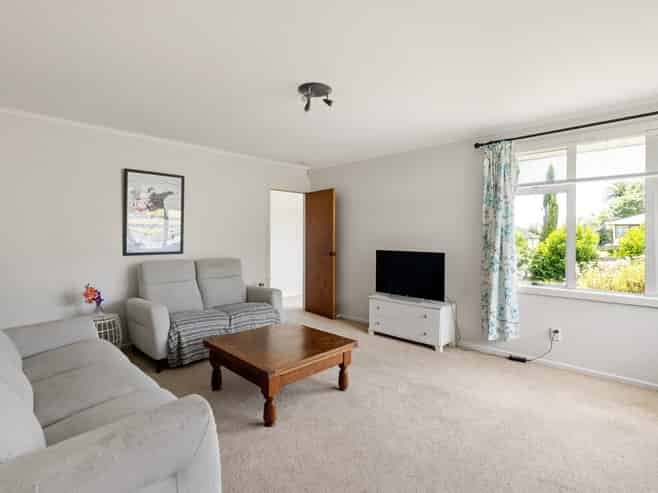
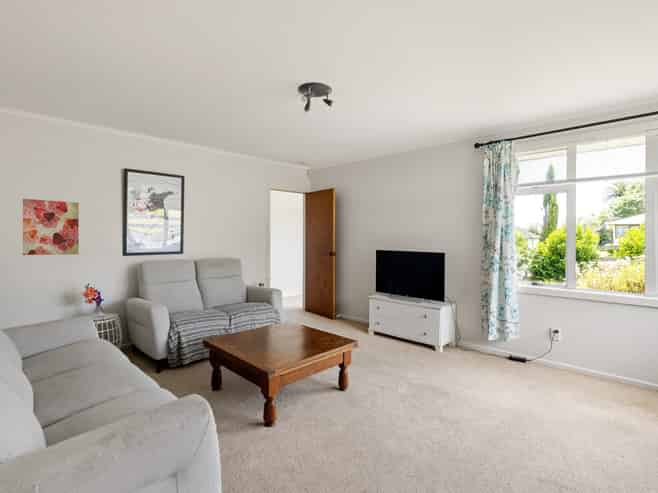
+ wall art [22,198,80,256]
